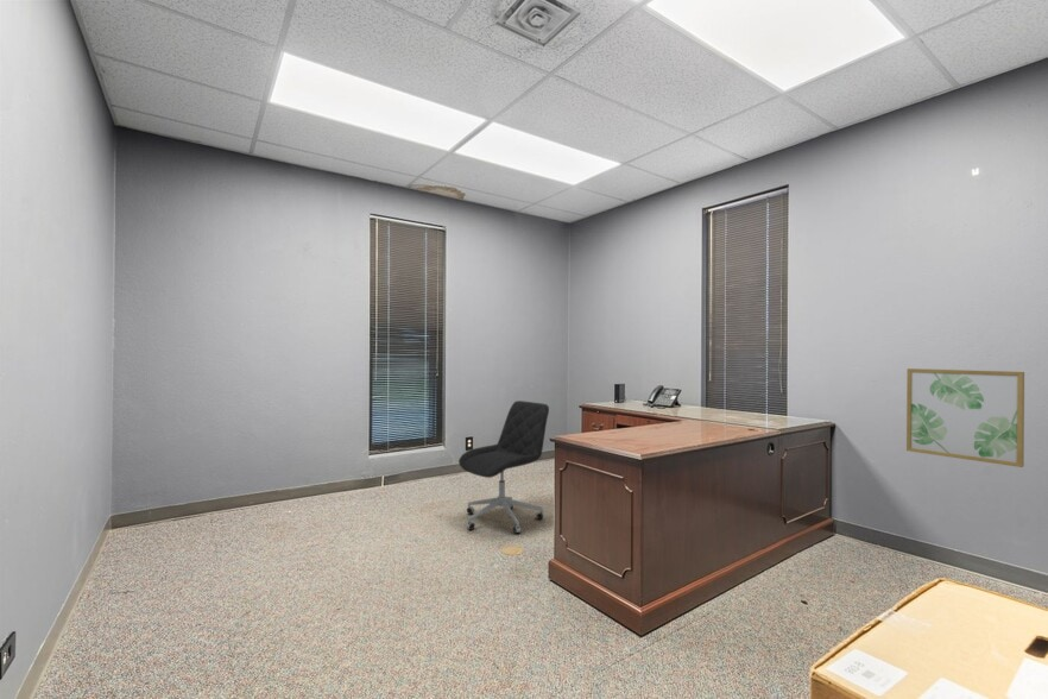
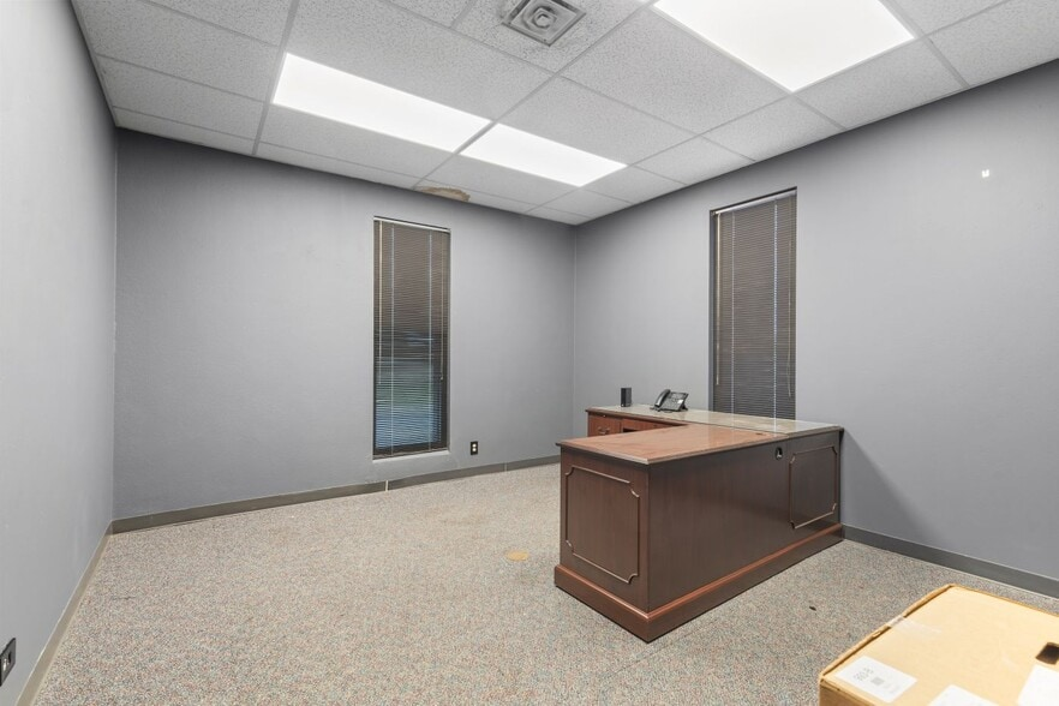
- wall art [905,367,1025,468]
- office chair [457,399,550,535]
